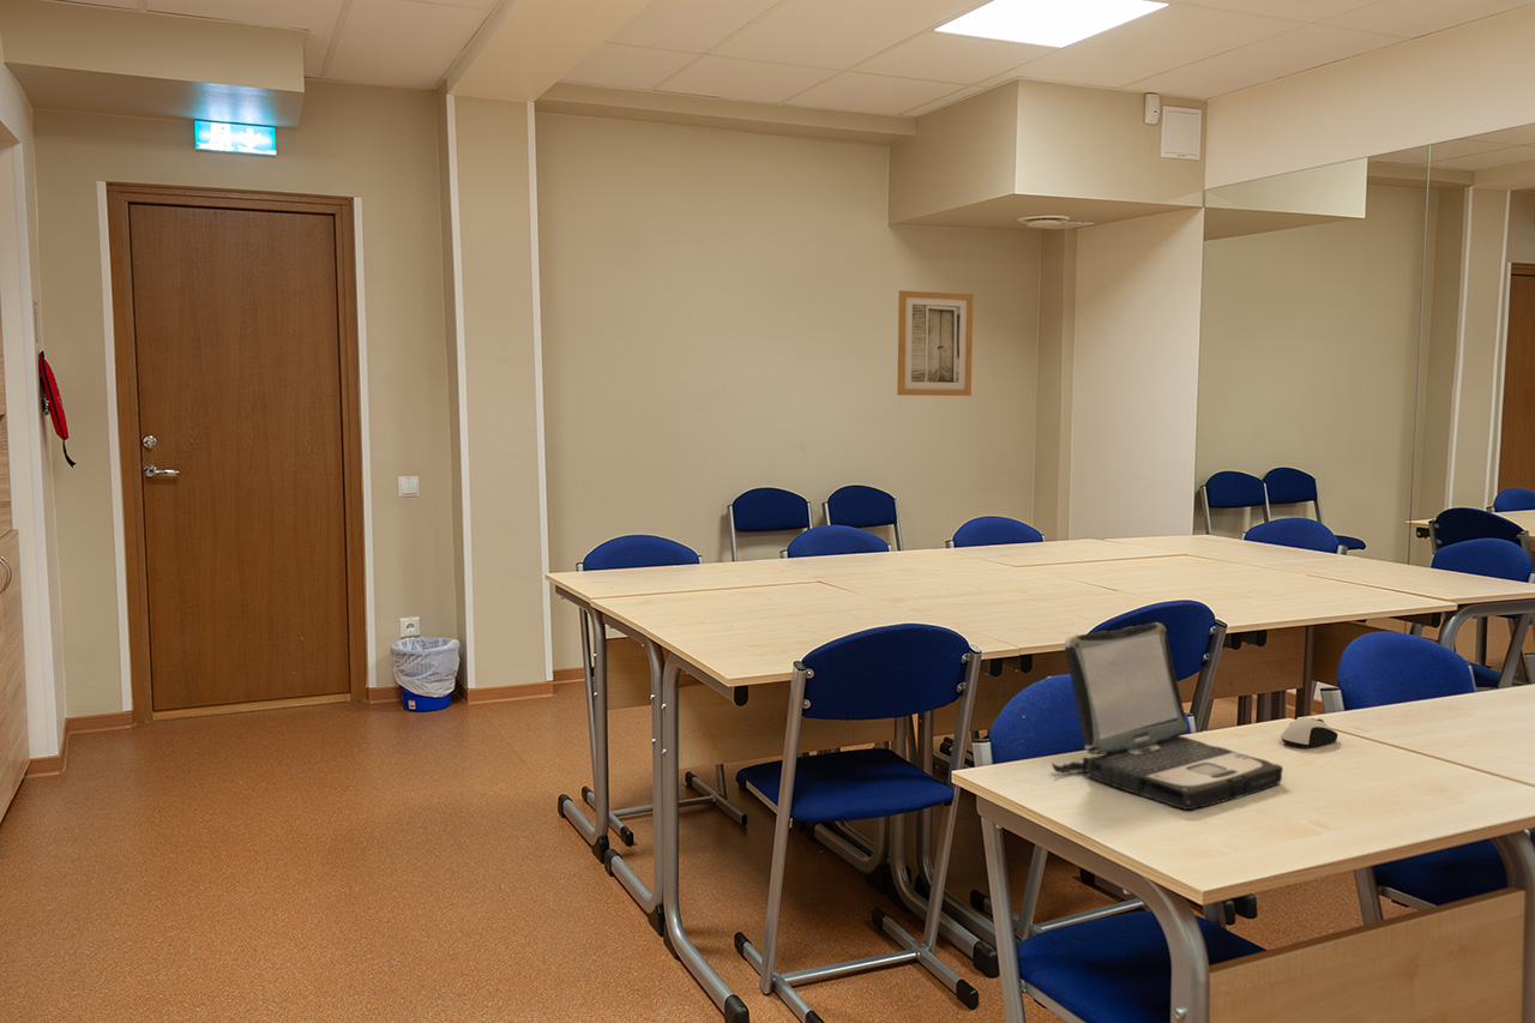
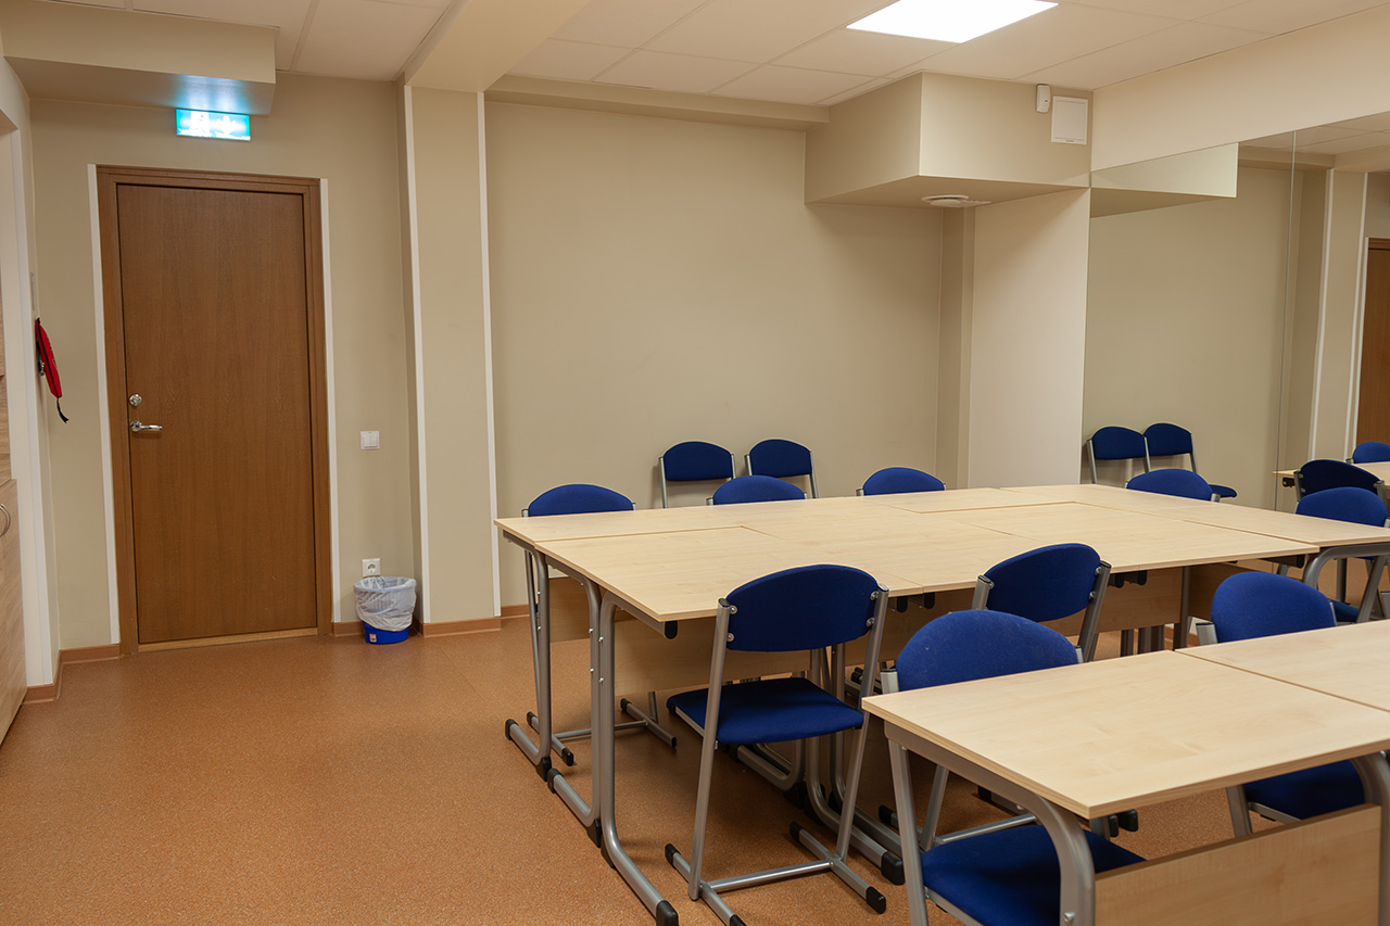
- computer mouse [1280,716,1340,748]
- laptop [1051,621,1284,811]
- wall art [896,289,974,397]
